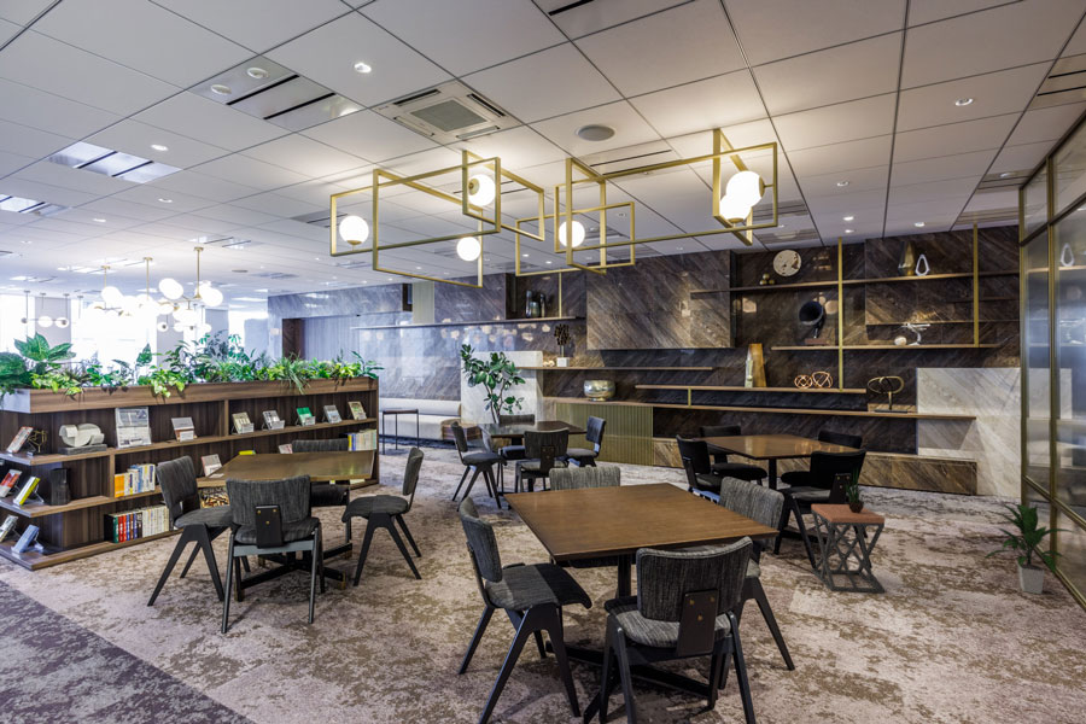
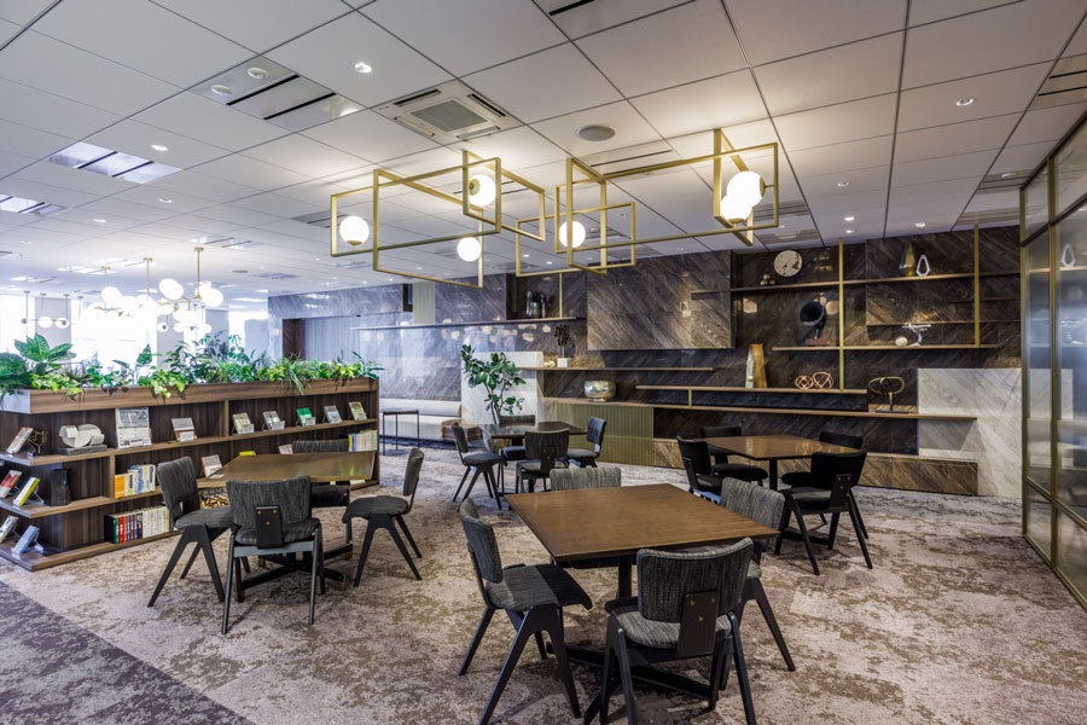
- potted plant [841,466,869,513]
- stool [811,503,886,594]
- indoor plant [983,502,1079,595]
